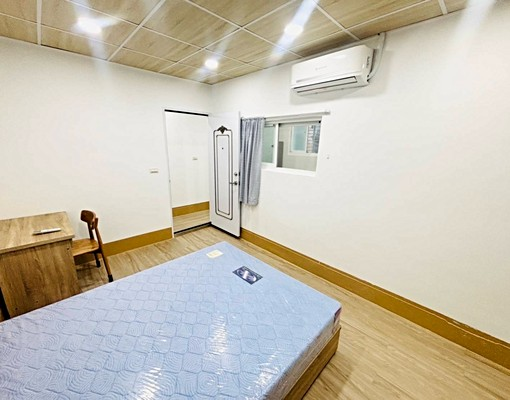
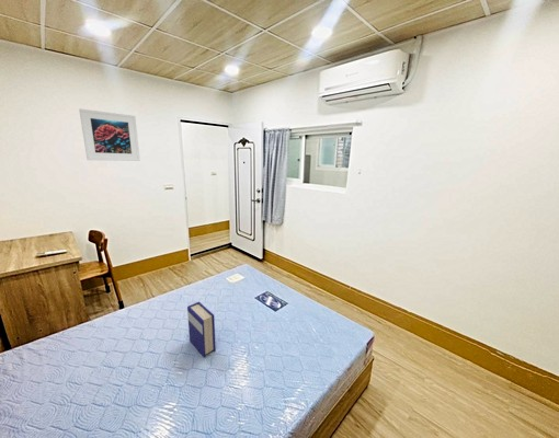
+ hardback book [186,301,217,358]
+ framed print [78,107,141,162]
